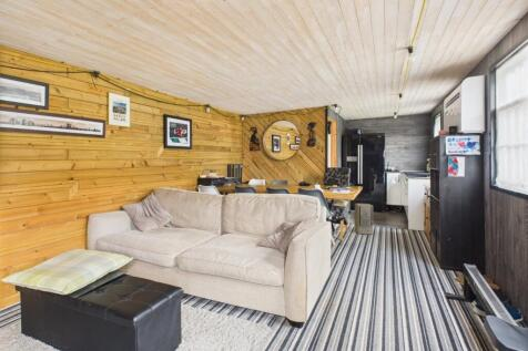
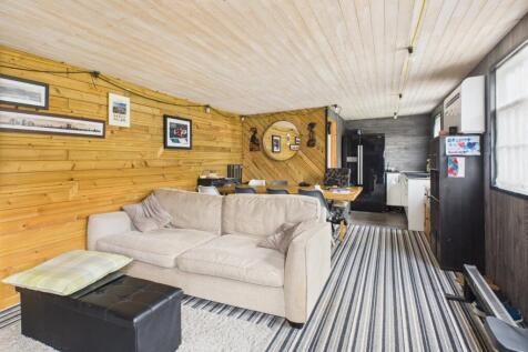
- air purifier [354,203,374,235]
